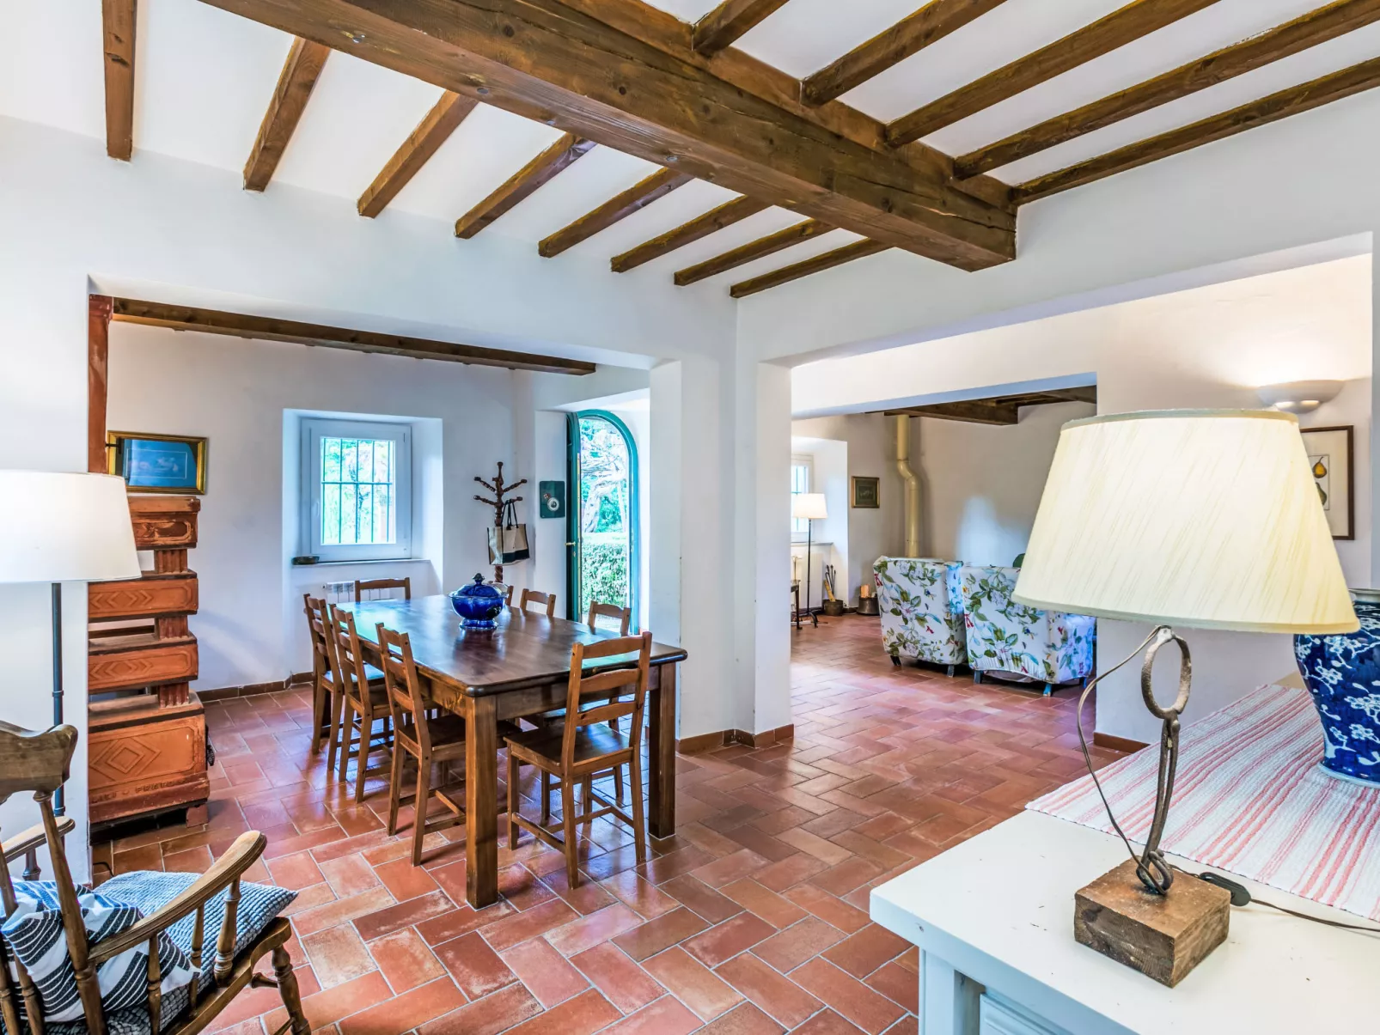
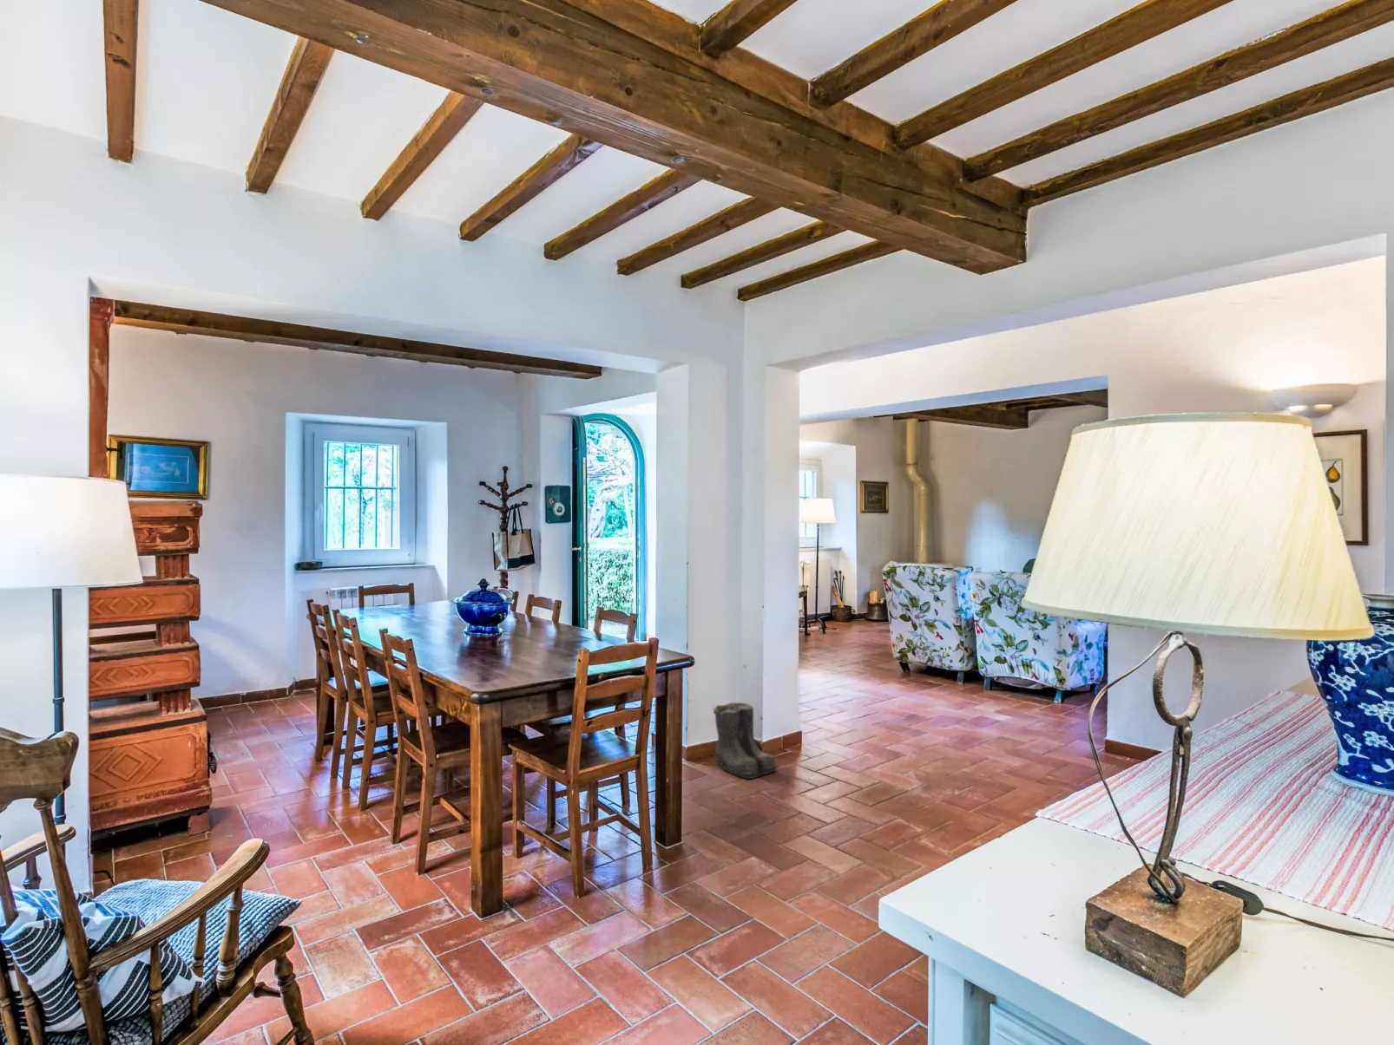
+ boots [713,701,780,779]
